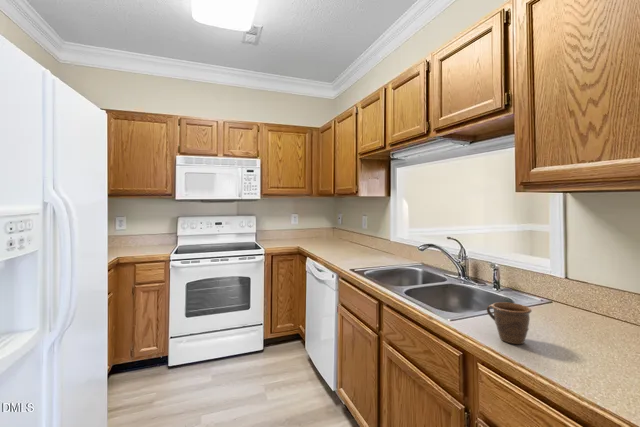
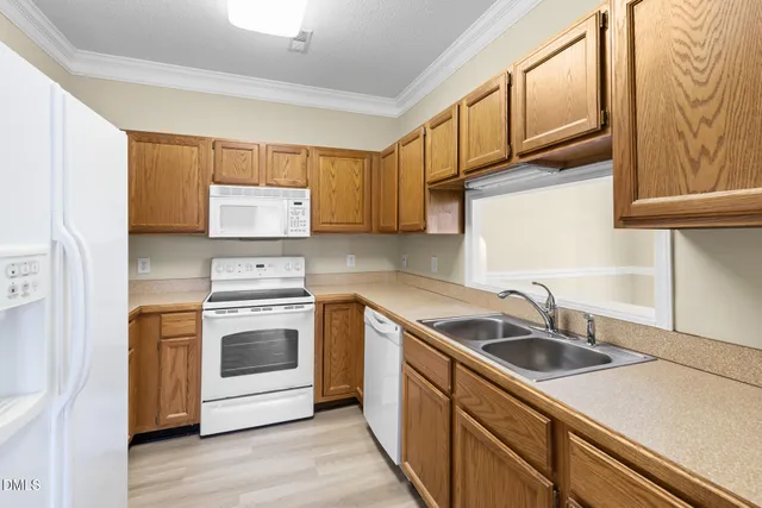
- mug [486,301,533,345]
